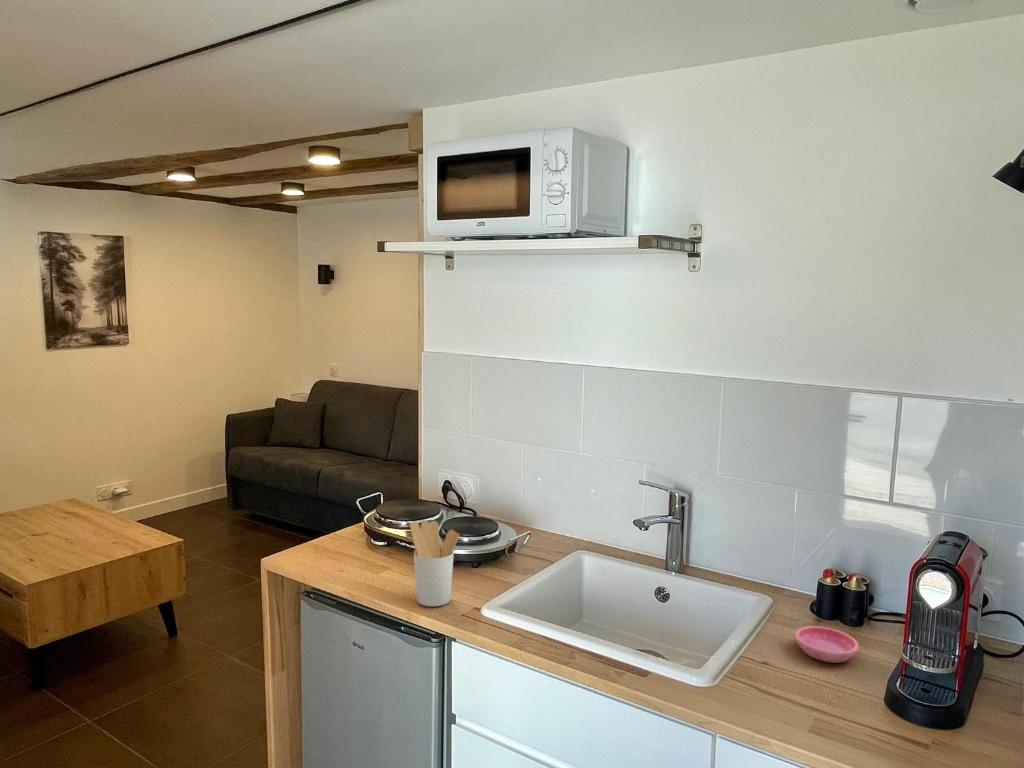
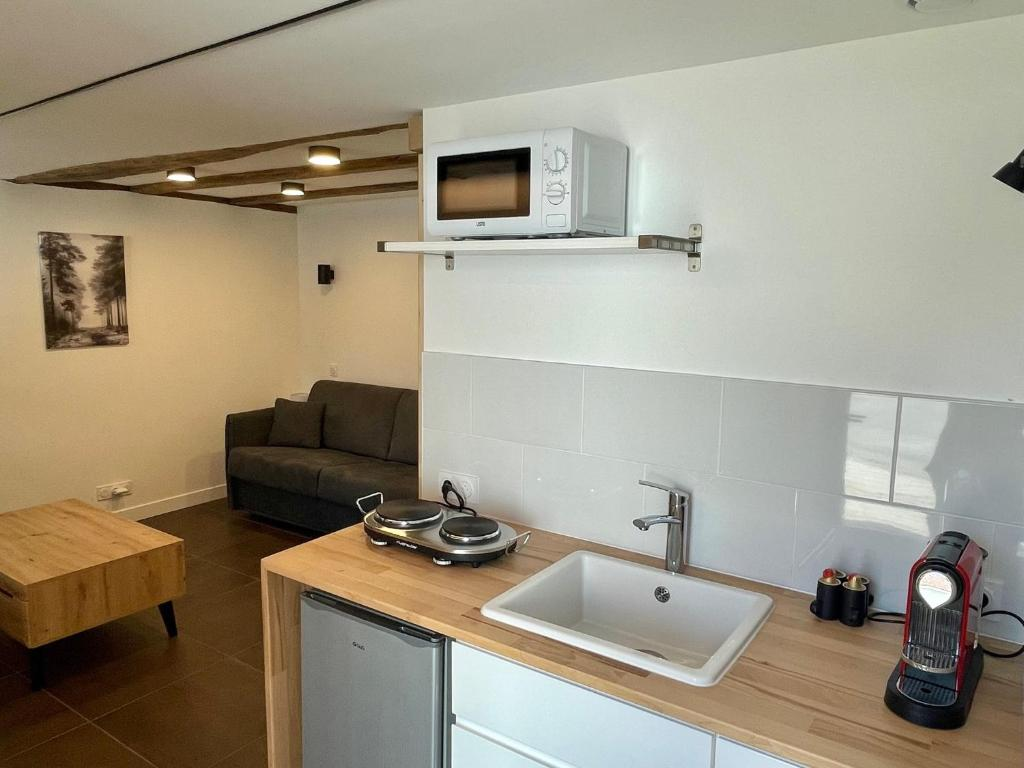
- utensil holder [409,520,460,607]
- saucer [794,625,860,664]
